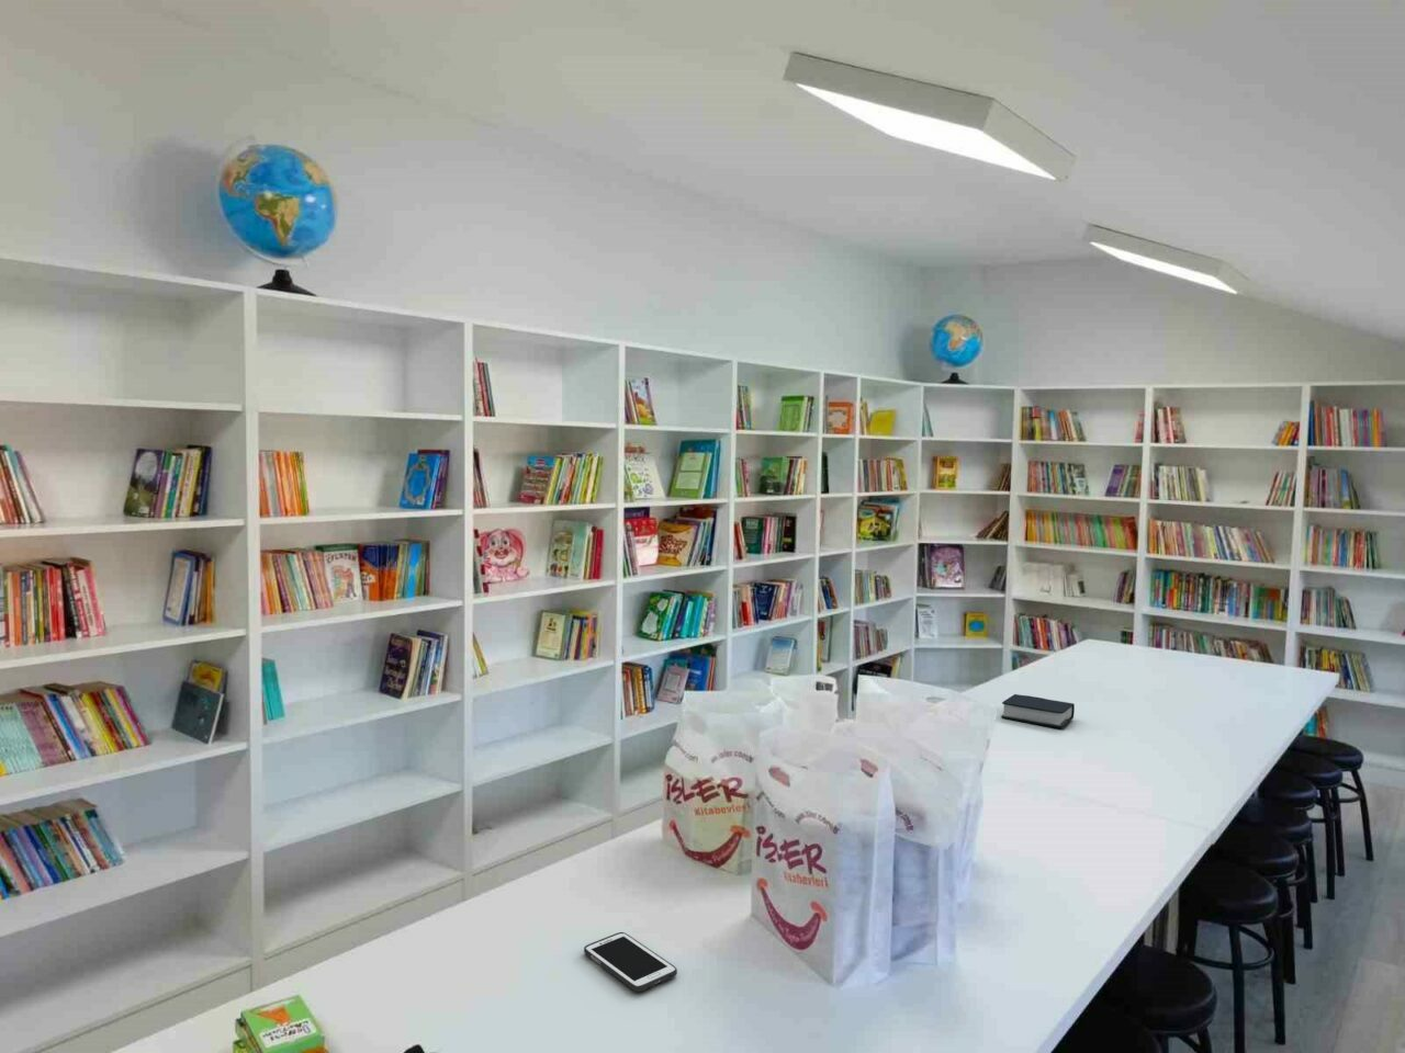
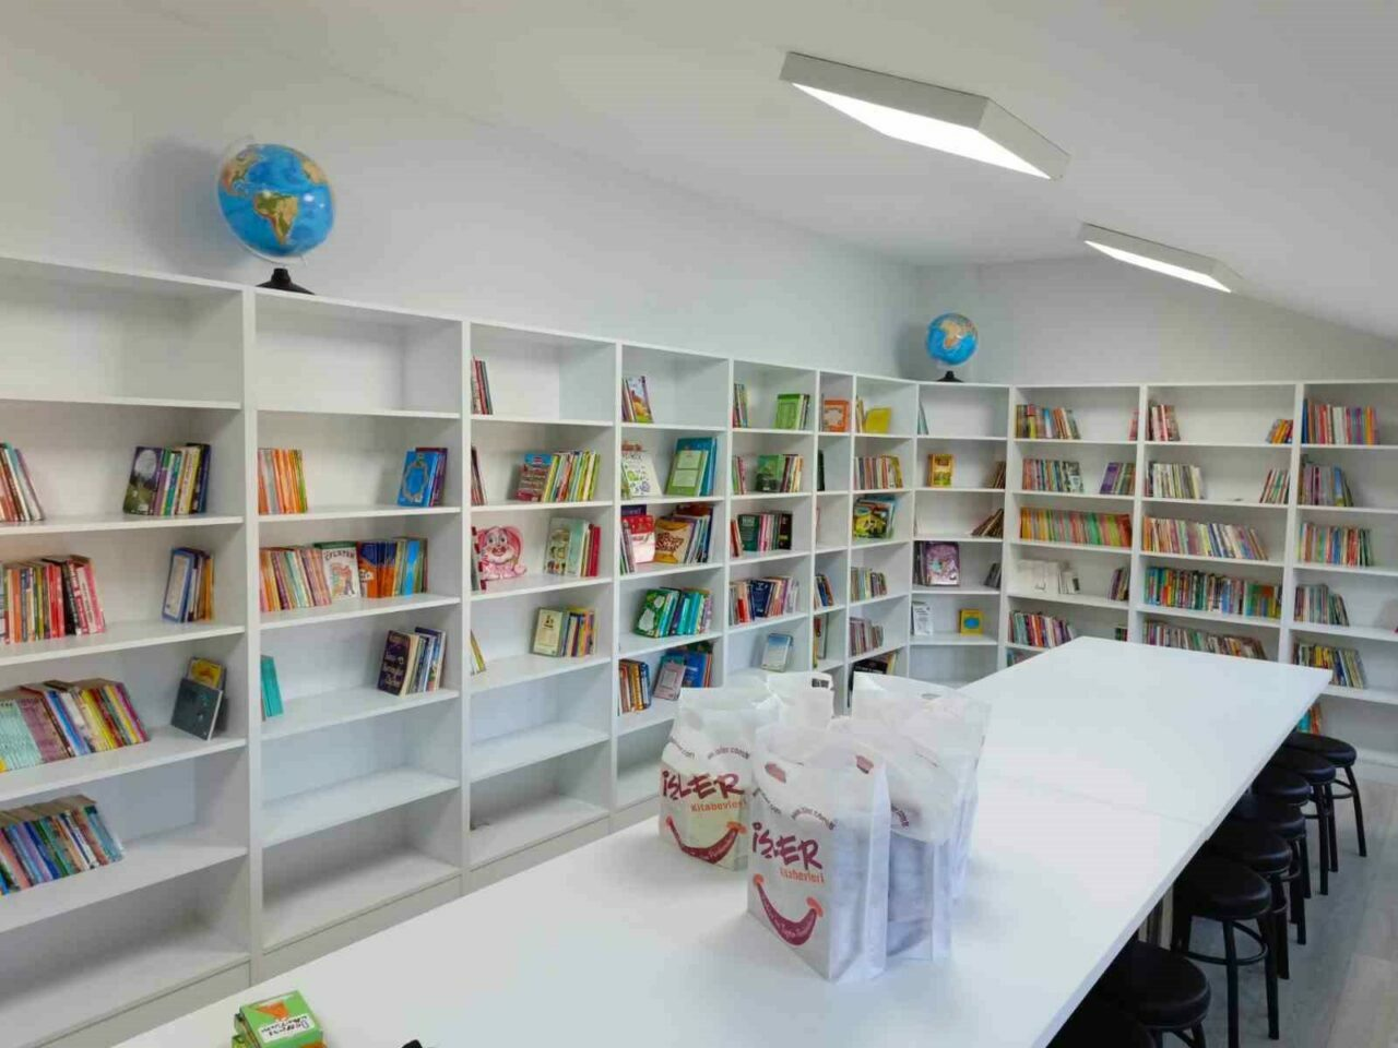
- cell phone [583,931,678,992]
- book [1000,694,1075,729]
